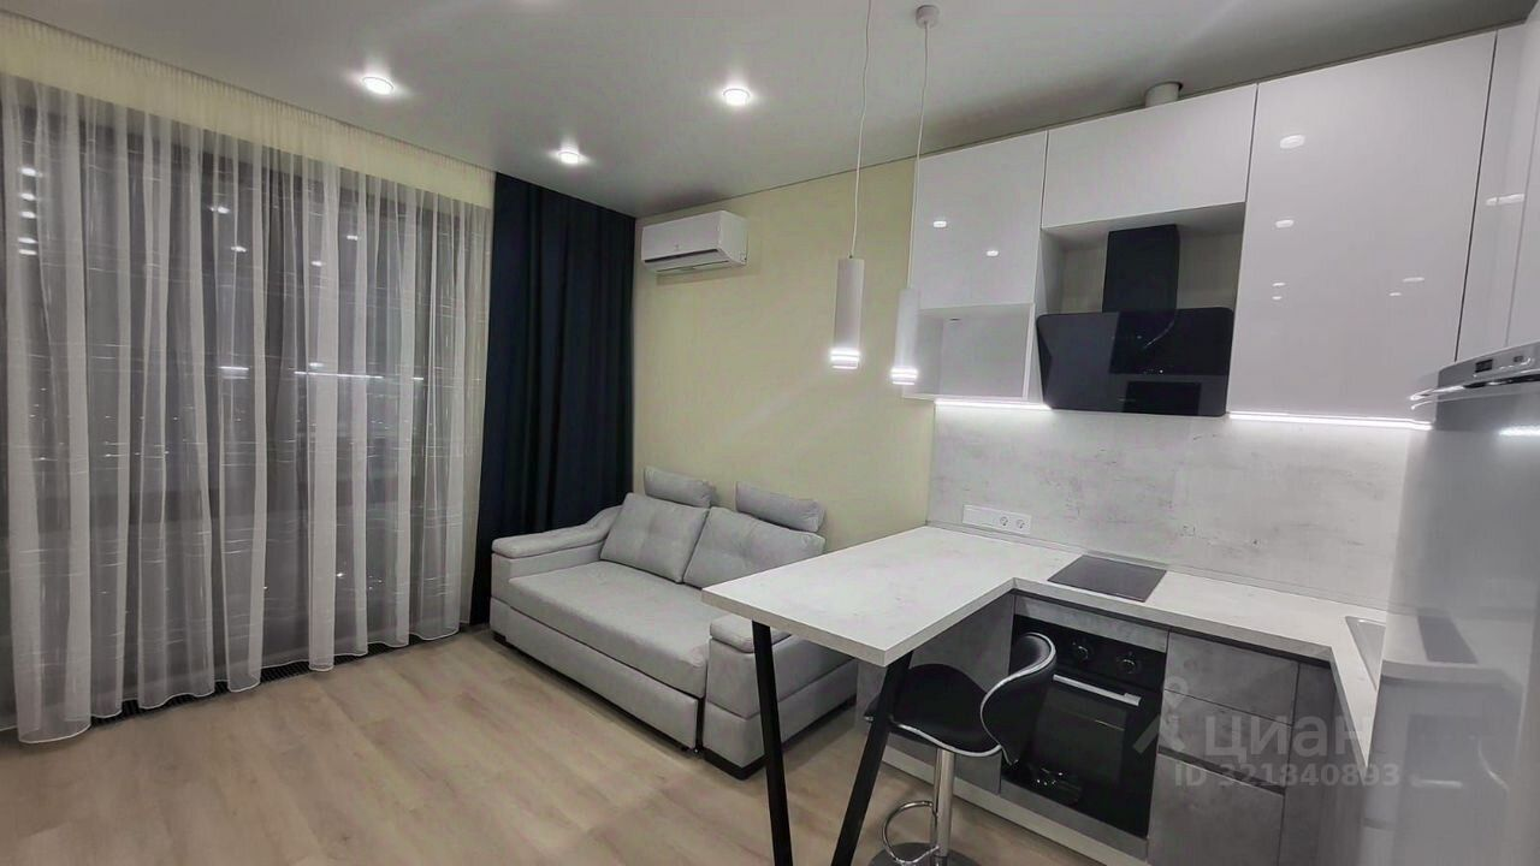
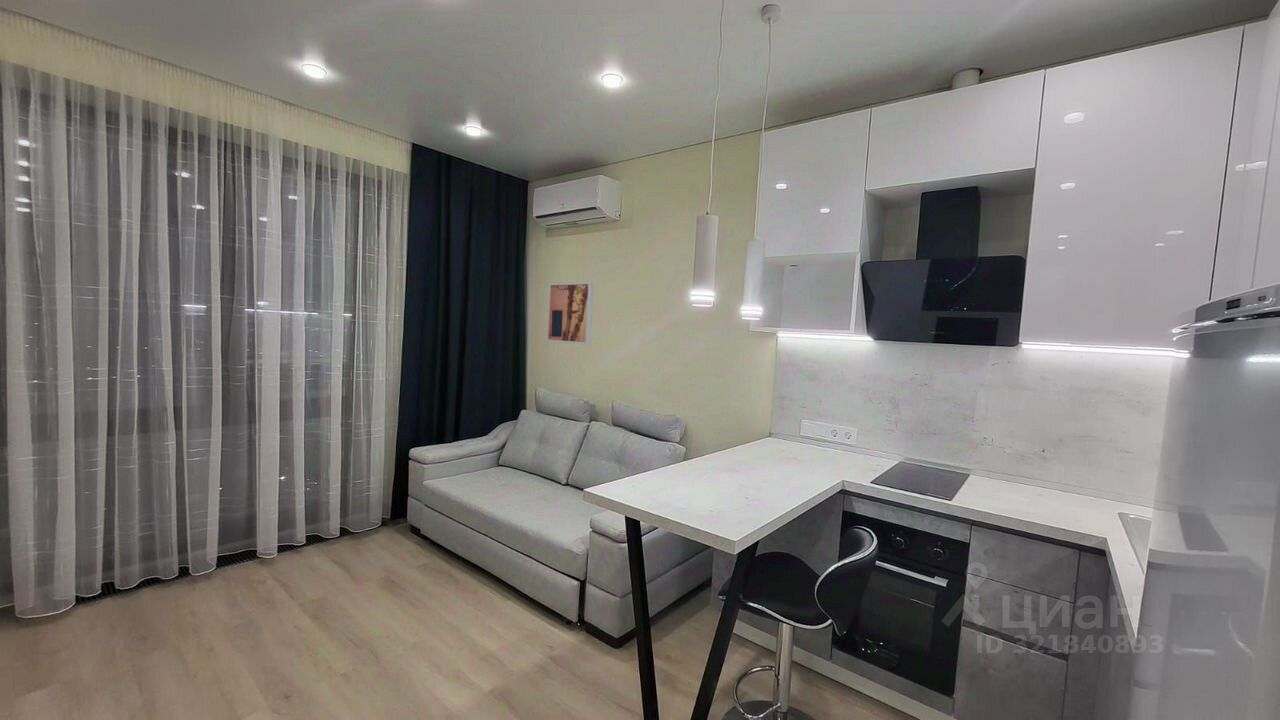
+ wall art [545,280,595,346]
